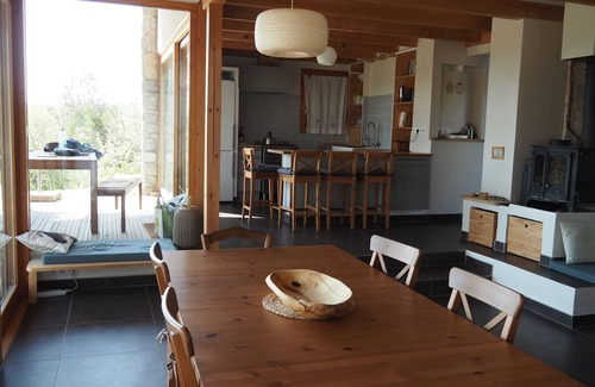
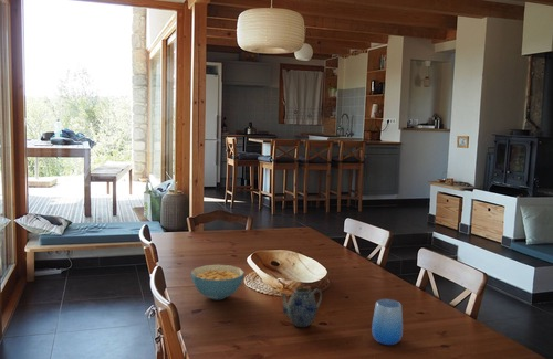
+ cup [371,298,404,346]
+ cereal bowl [190,264,246,300]
+ teapot [279,286,323,328]
